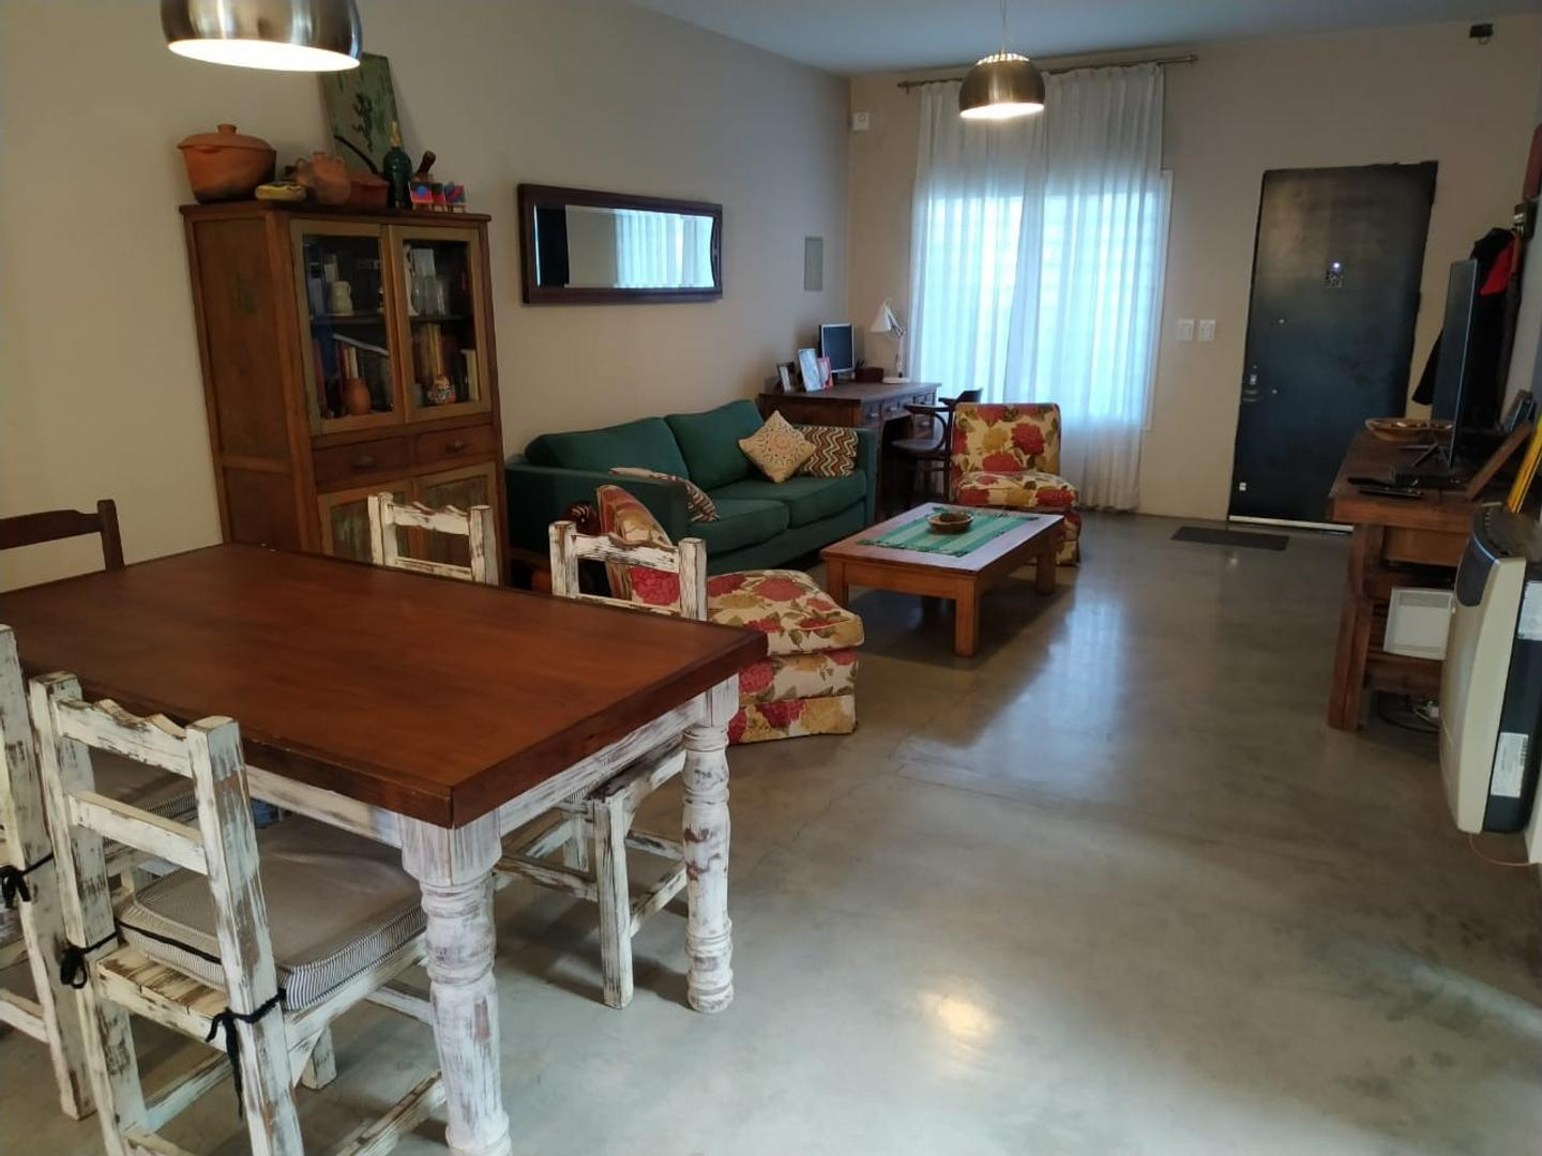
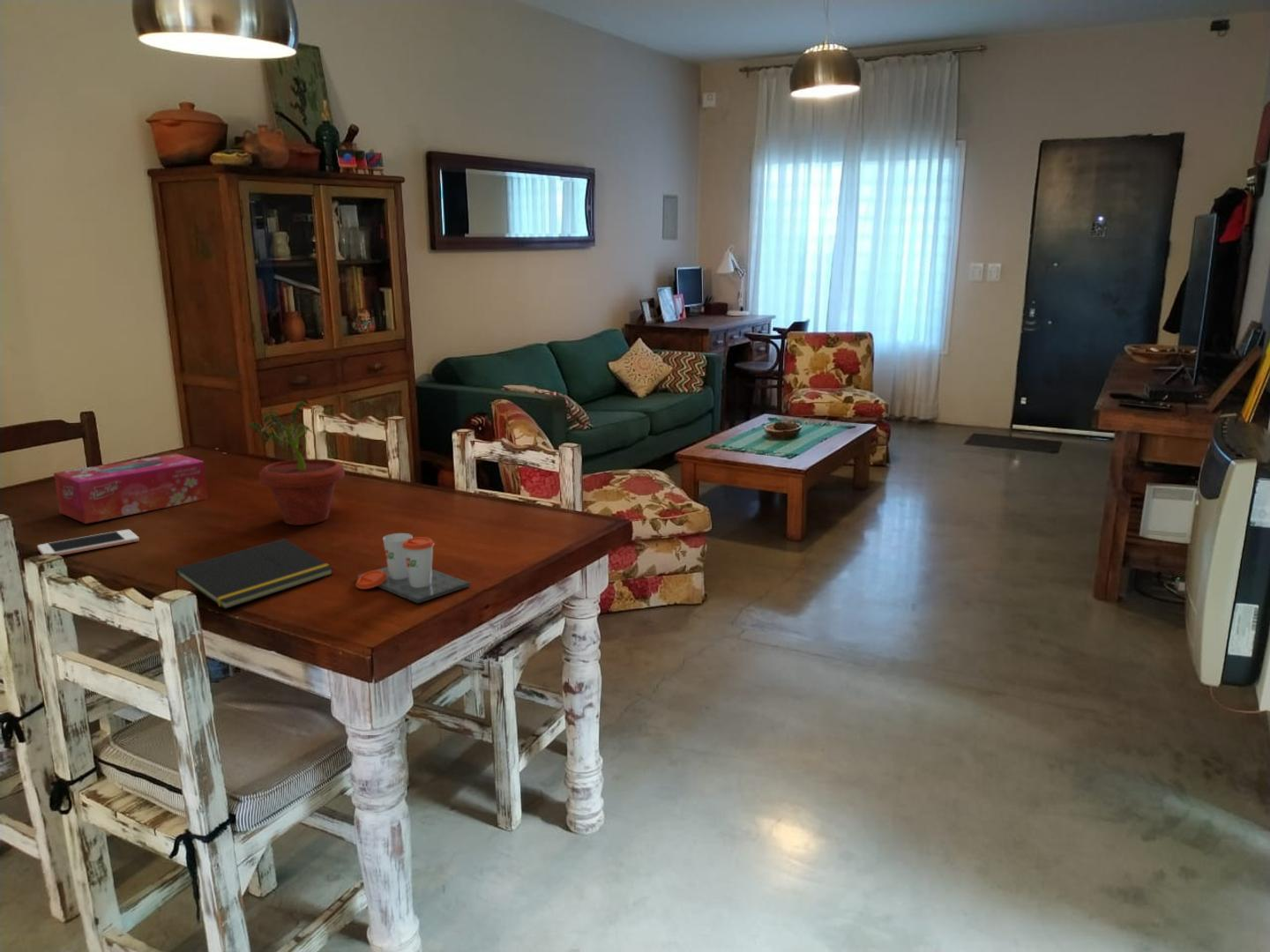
+ notepad [175,538,334,610]
+ cell phone [36,529,140,556]
+ cup [355,532,470,604]
+ potted plant [246,395,346,526]
+ tissue box [53,453,209,524]
